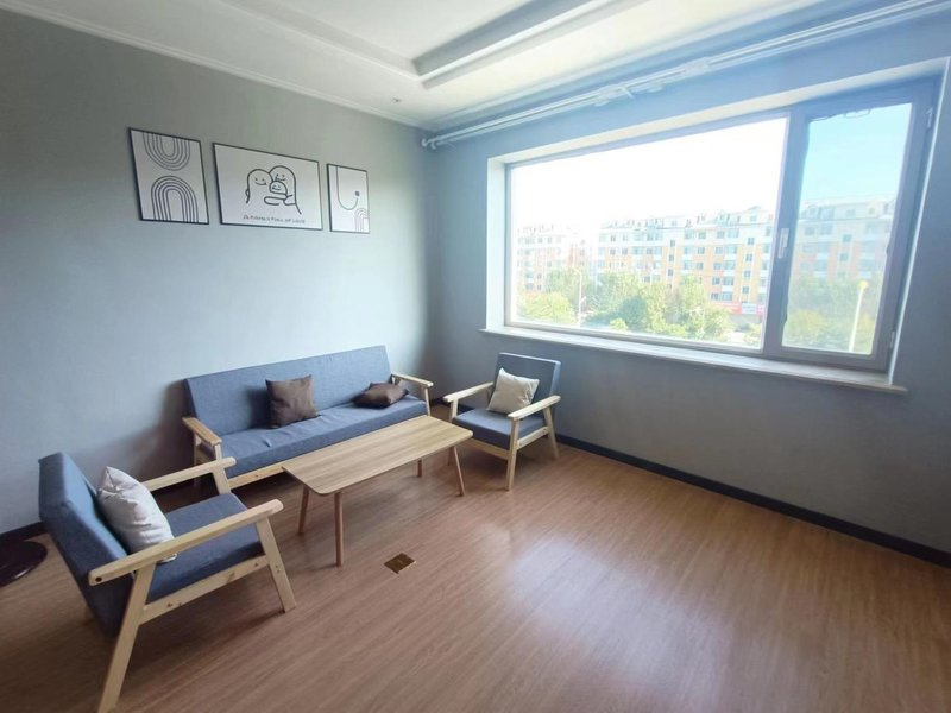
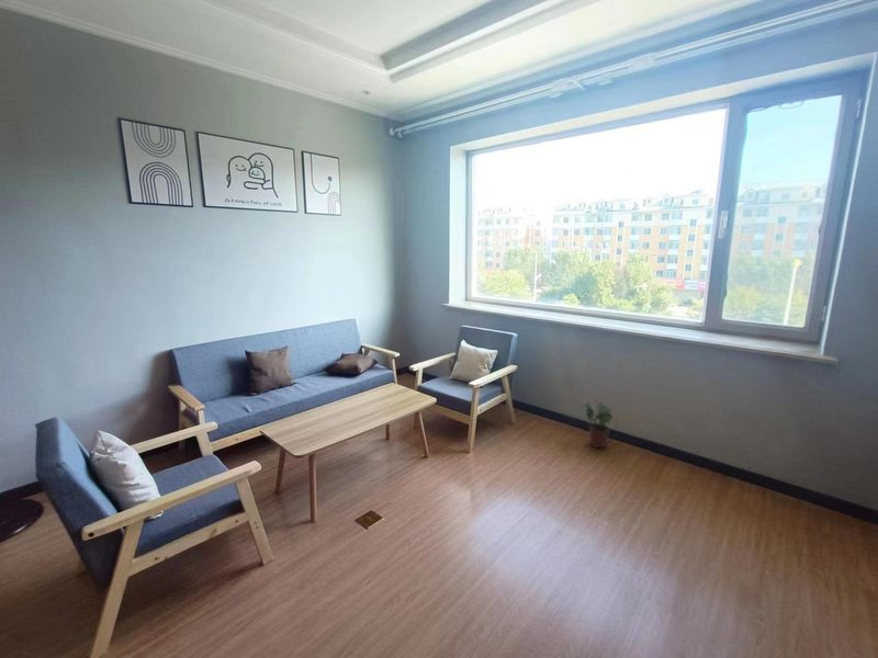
+ potted plant [582,399,615,450]
